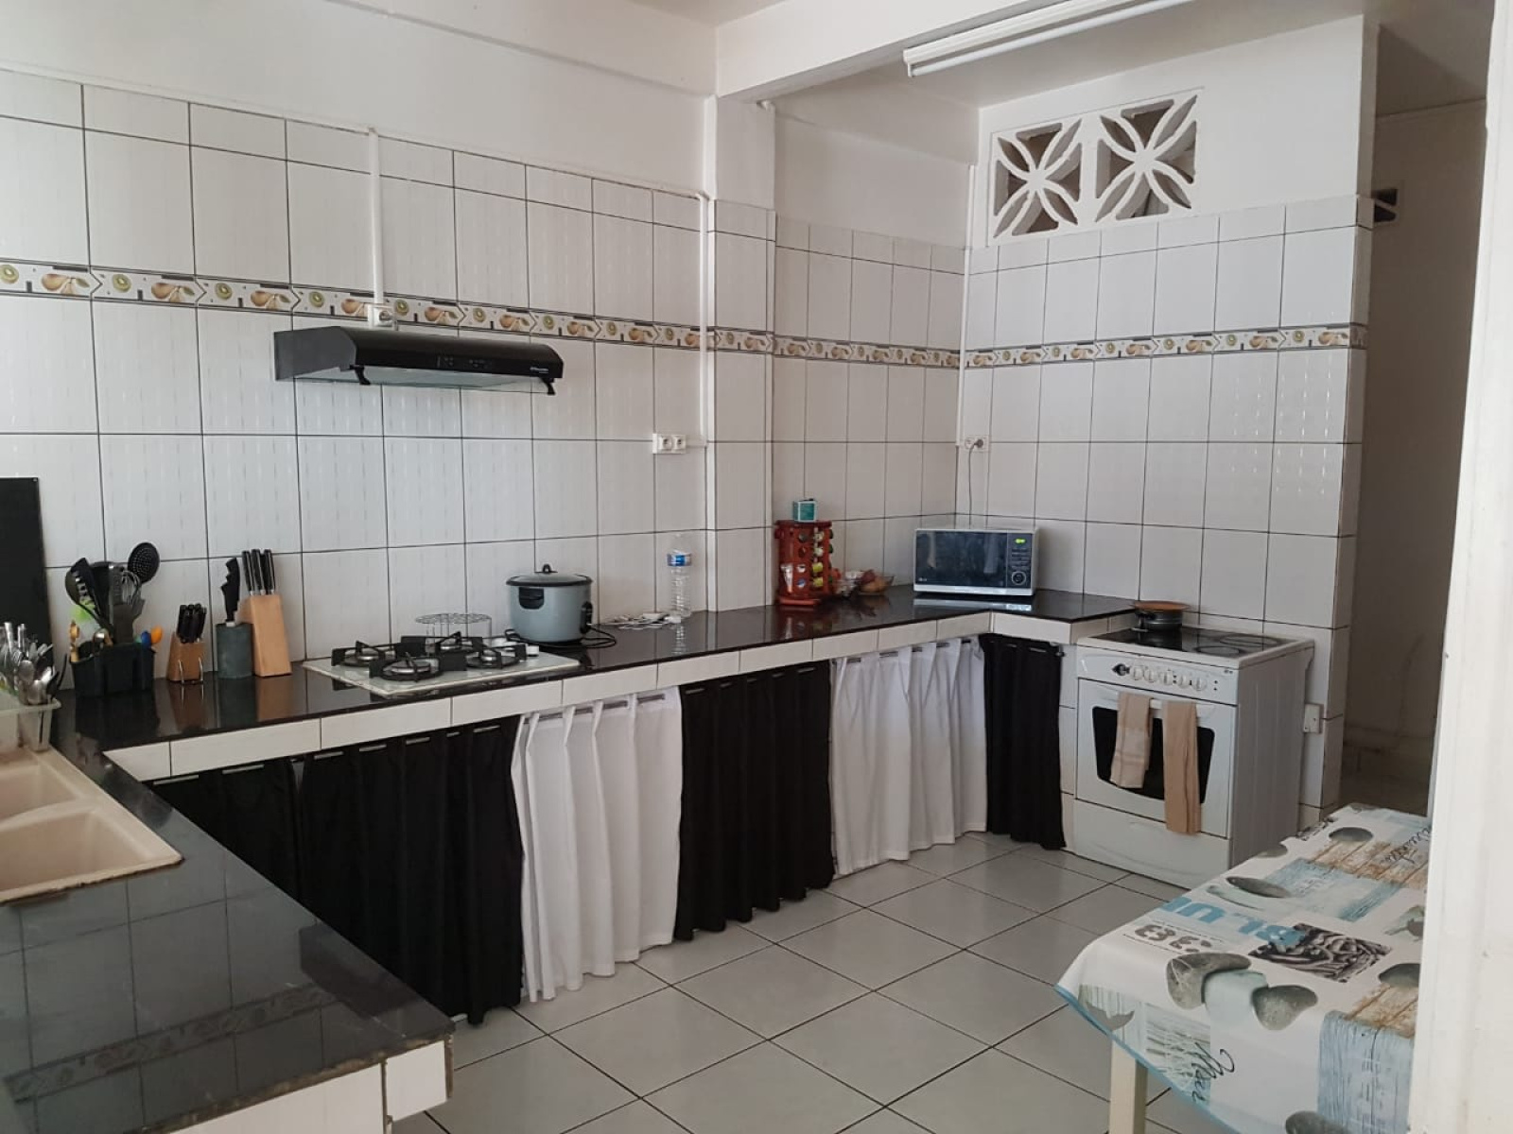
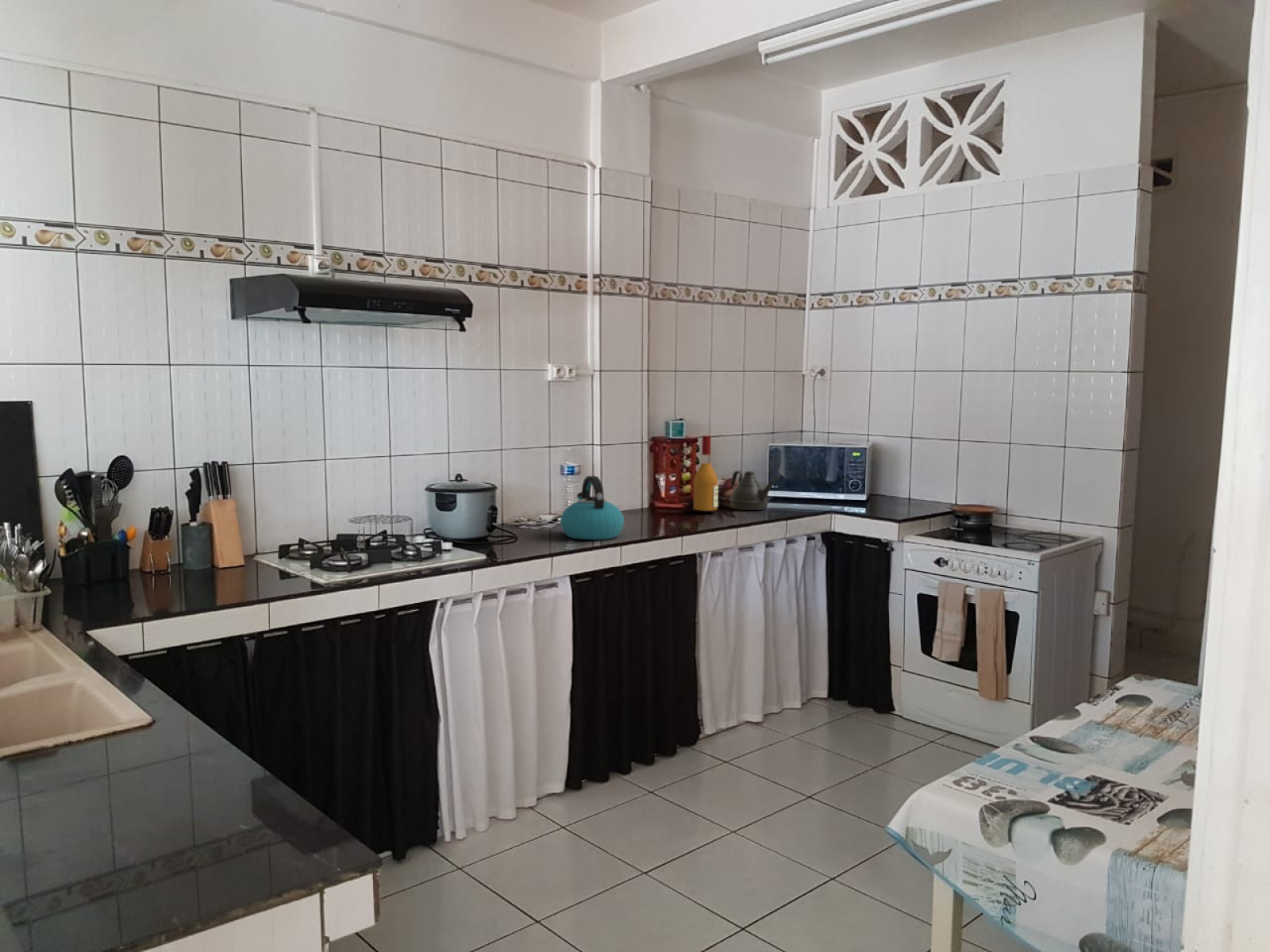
+ kettle [560,475,625,540]
+ wine bottle [693,435,719,512]
+ teapot [729,470,780,511]
